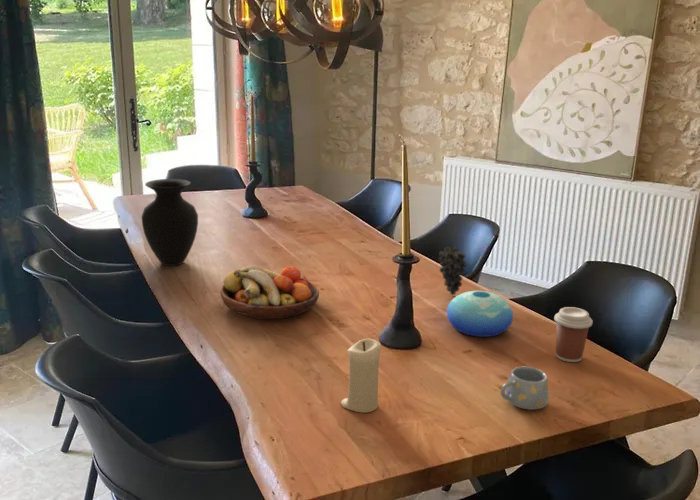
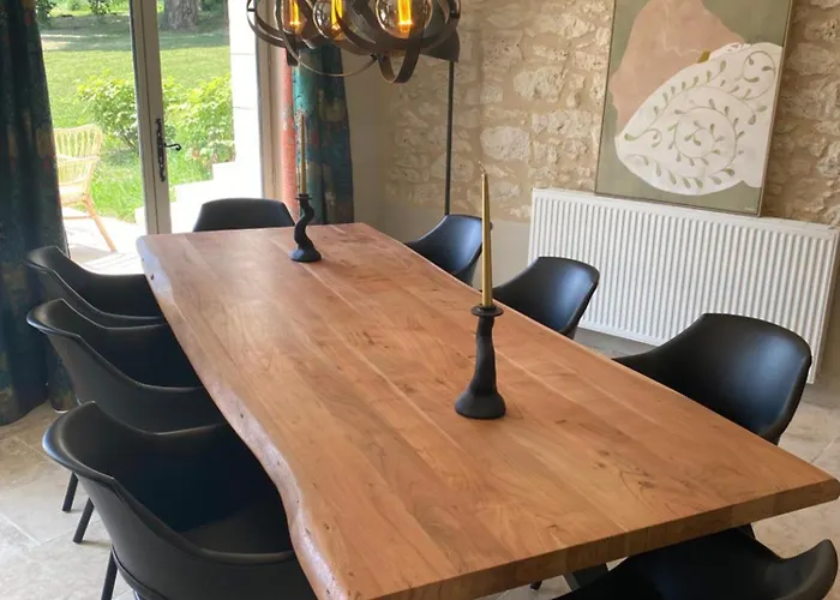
- vase [141,178,199,267]
- fruit bowl [220,264,320,320]
- fruit [437,246,468,296]
- bowl [446,290,514,338]
- coffee cup [553,306,594,363]
- candle [340,338,382,414]
- mug [499,366,550,411]
